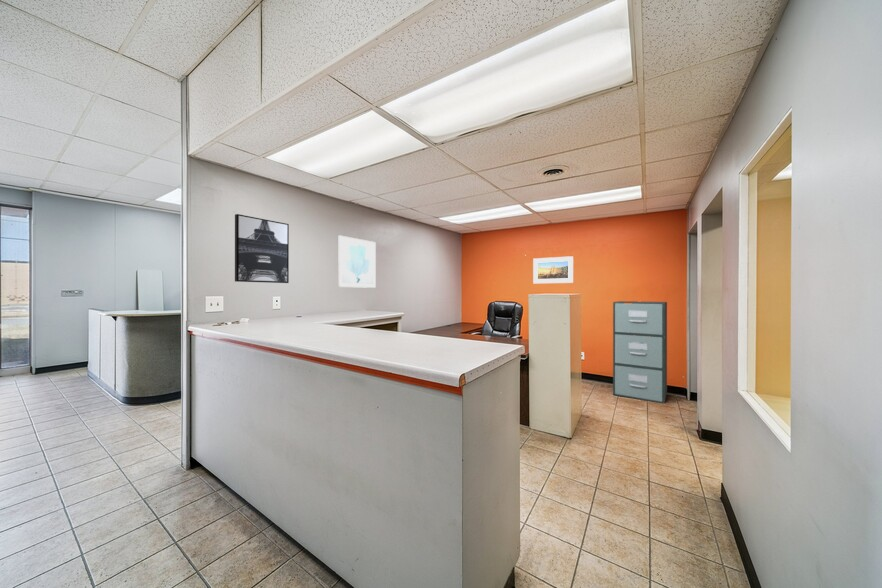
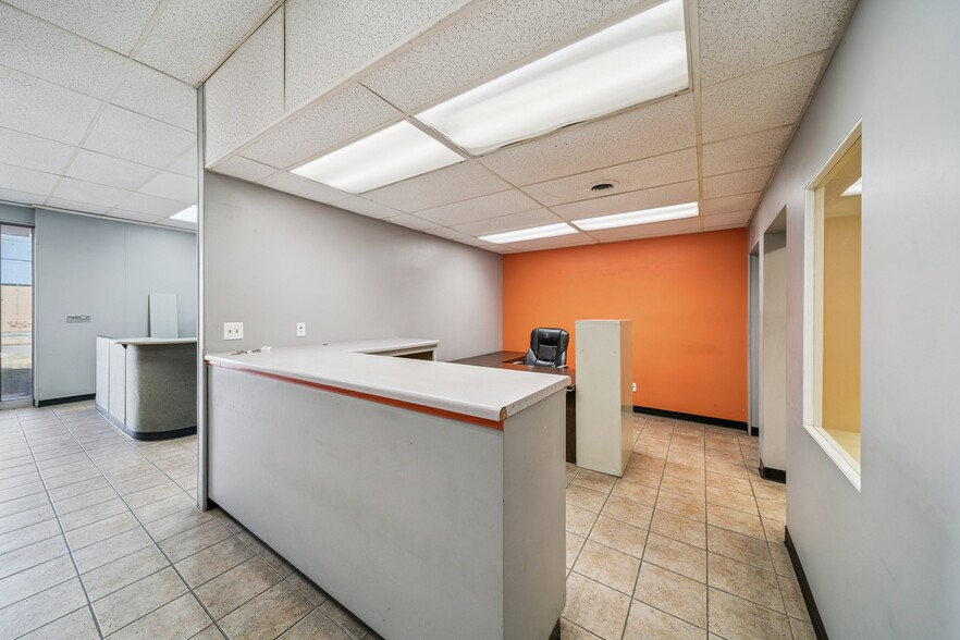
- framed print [532,255,574,284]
- wall art [234,213,290,284]
- wall art [338,234,377,289]
- filing cabinet [612,300,668,404]
